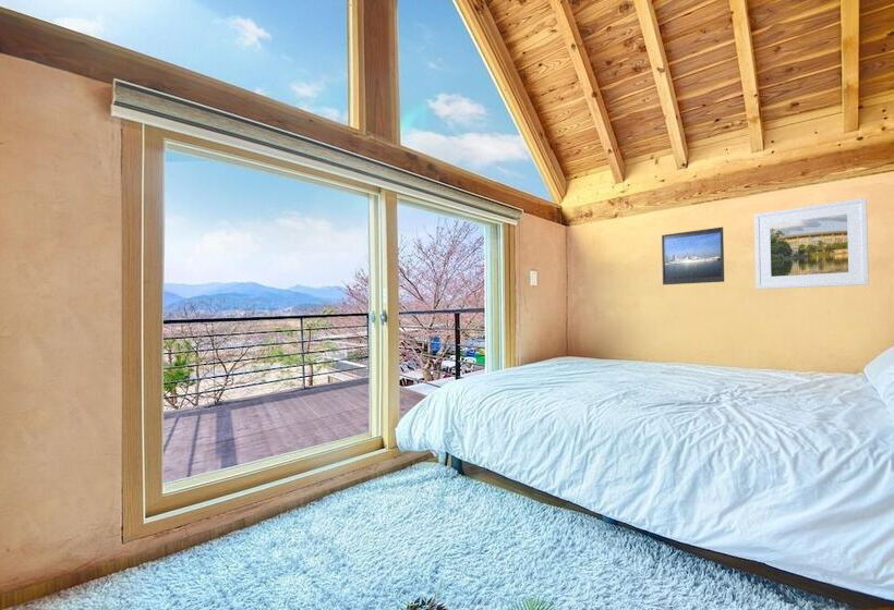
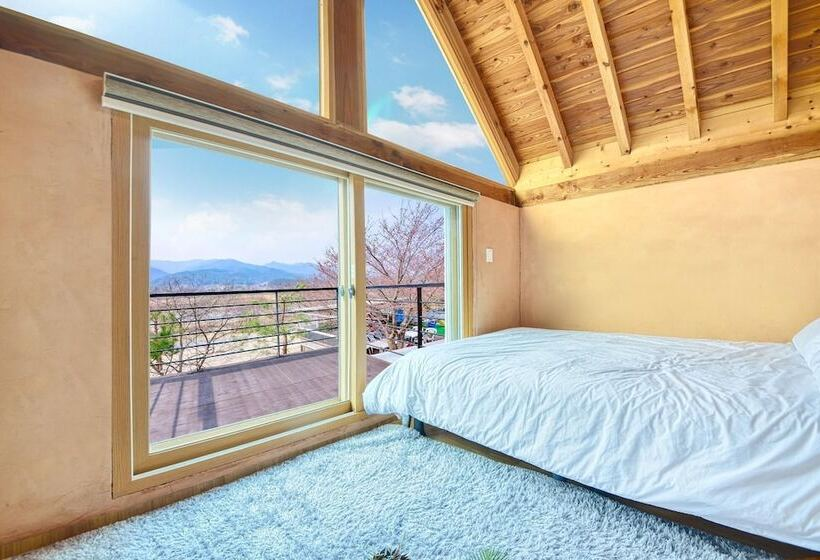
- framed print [753,197,870,290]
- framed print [661,227,725,285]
